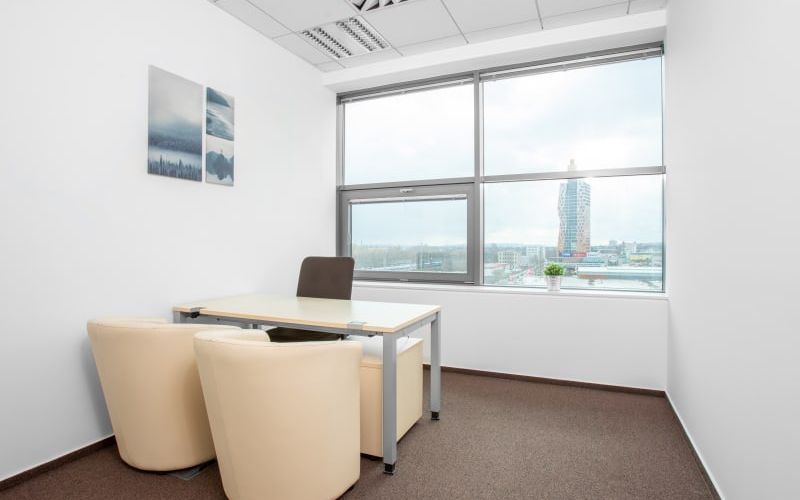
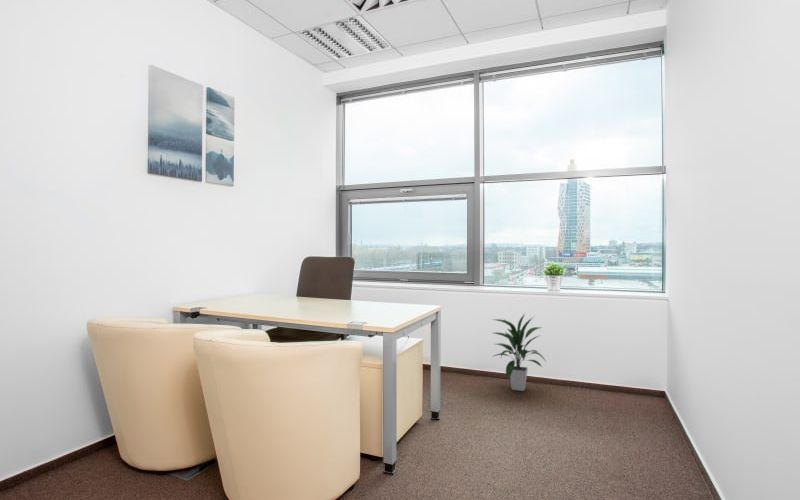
+ indoor plant [489,312,548,392]
